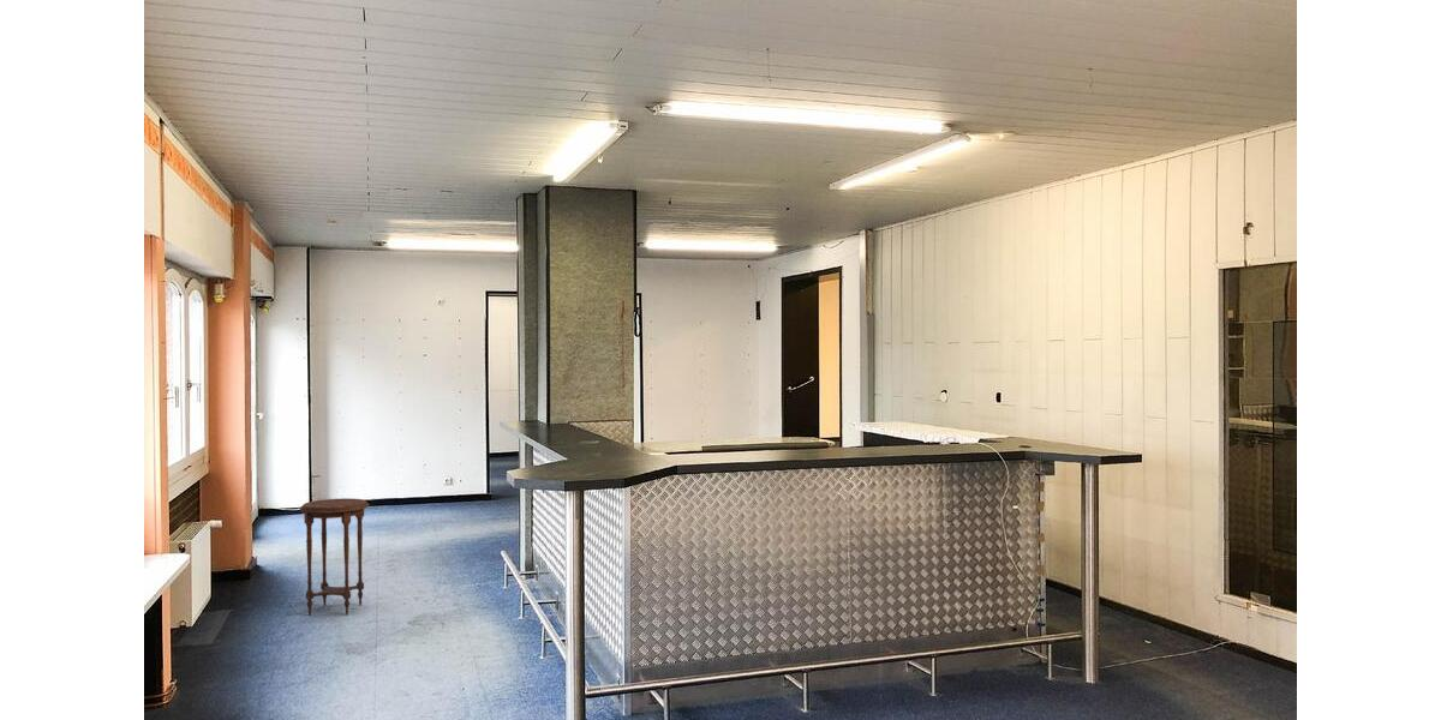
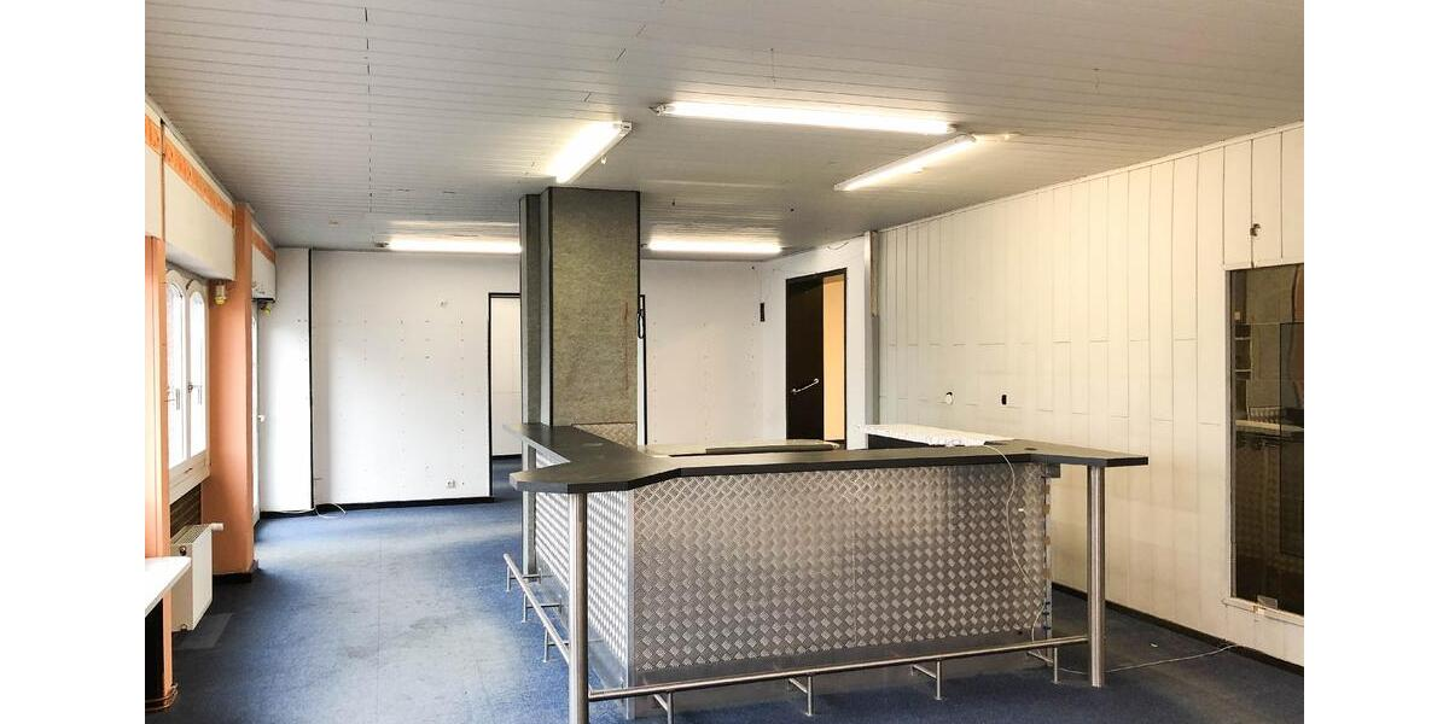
- side table [299,497,370,617]
